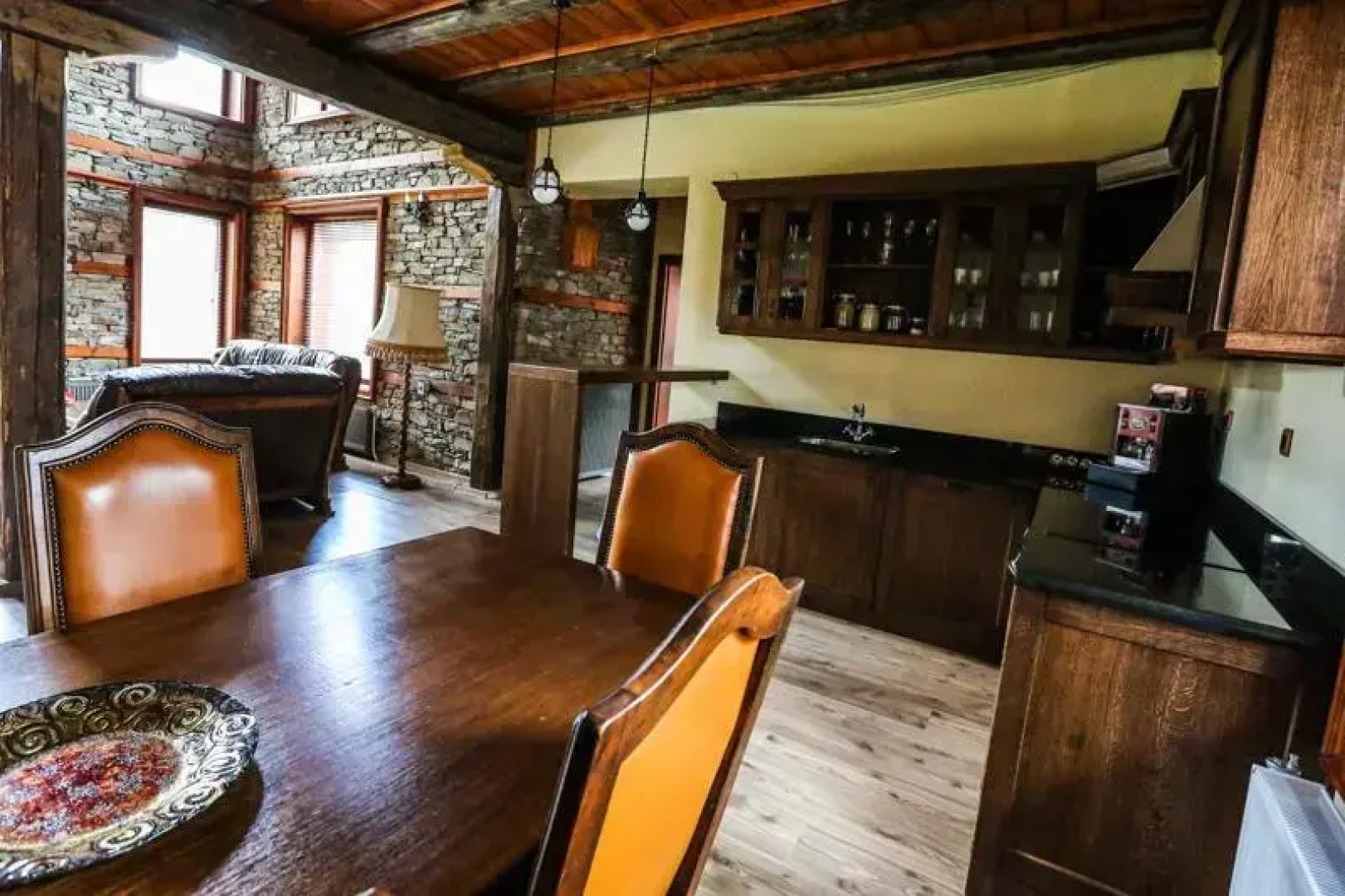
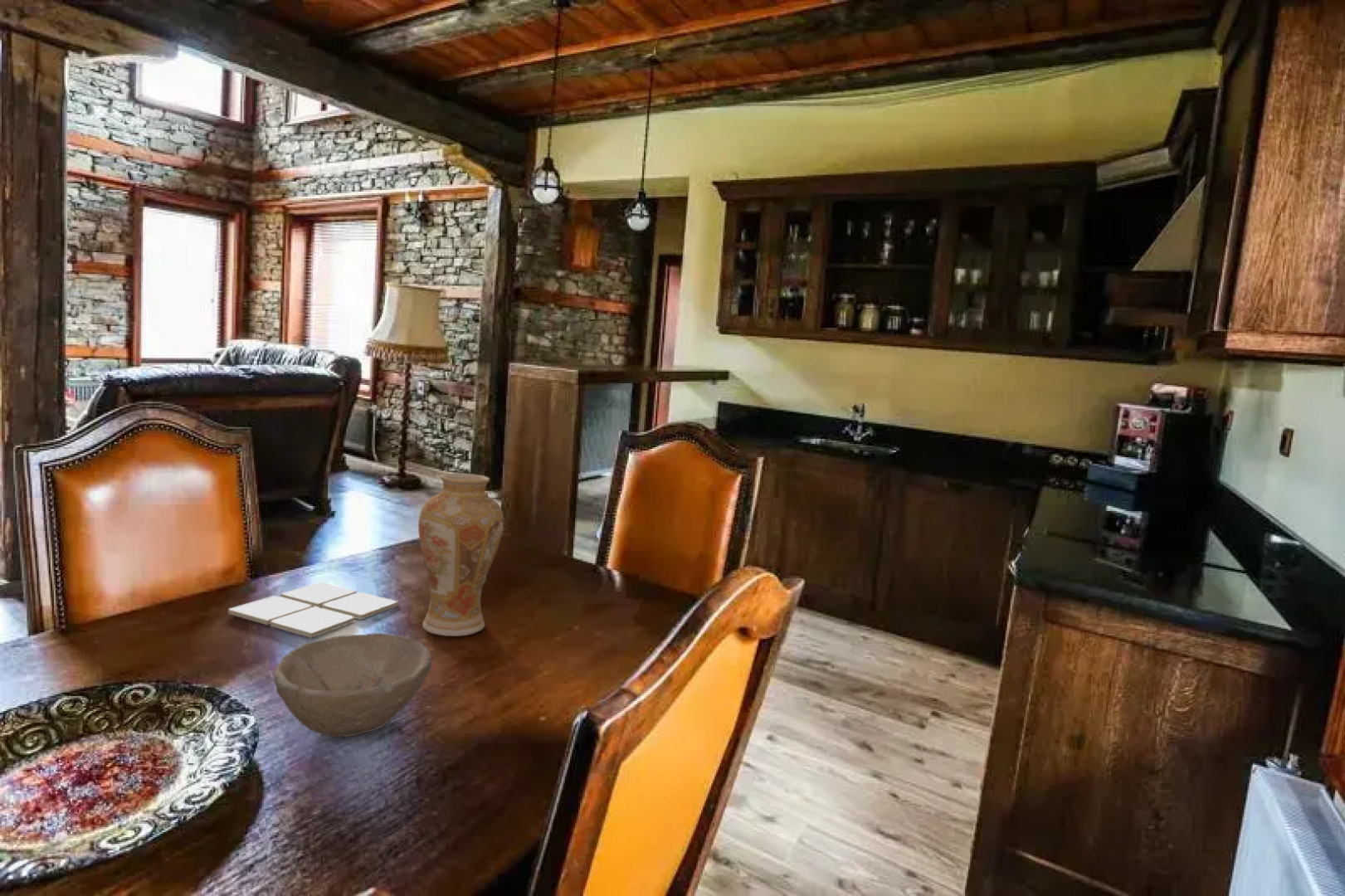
+ drink coaster [227,582,399,639]
+ vase [417,472,504,637]
+ bowl [273,632,432,738]
